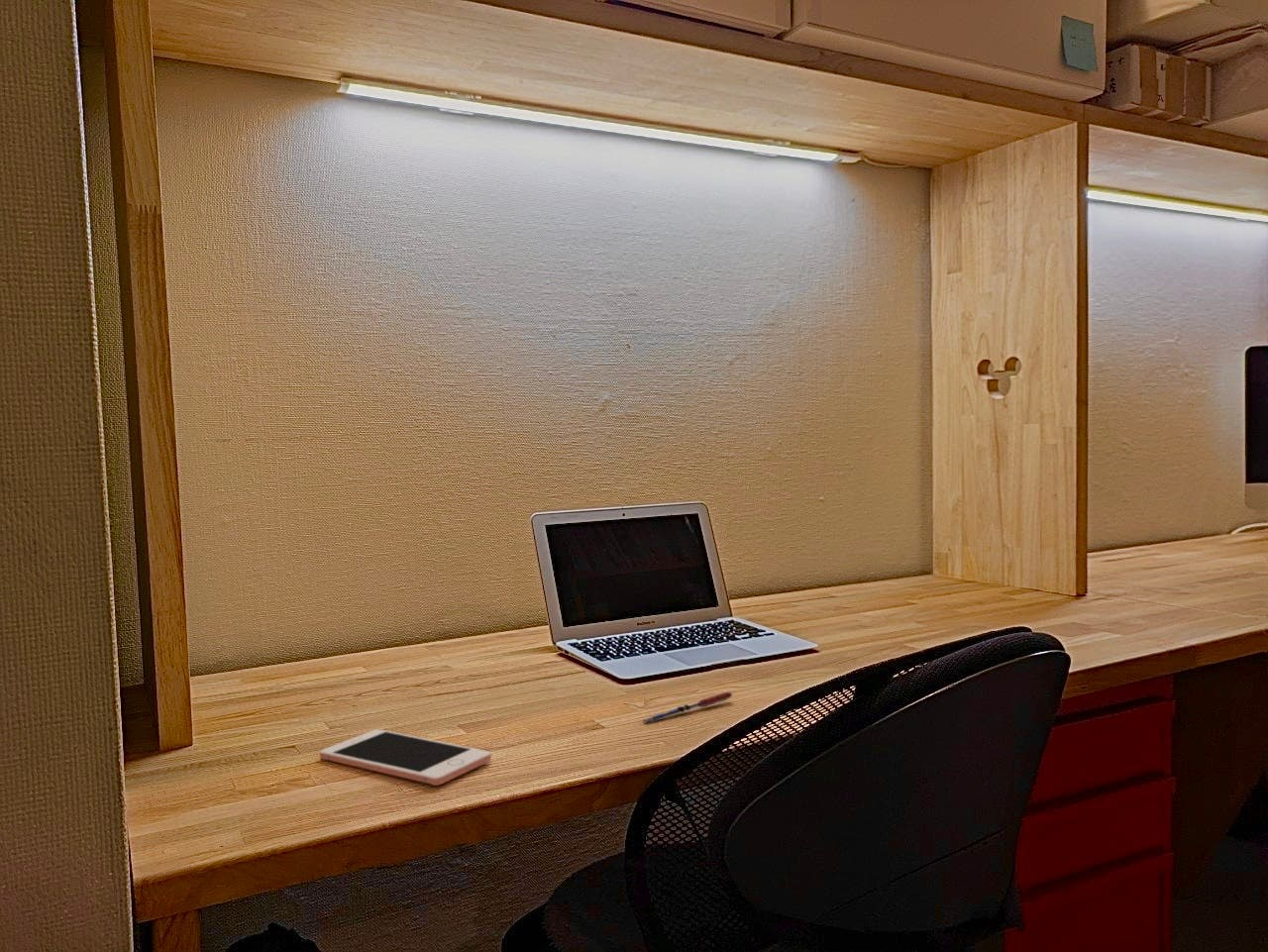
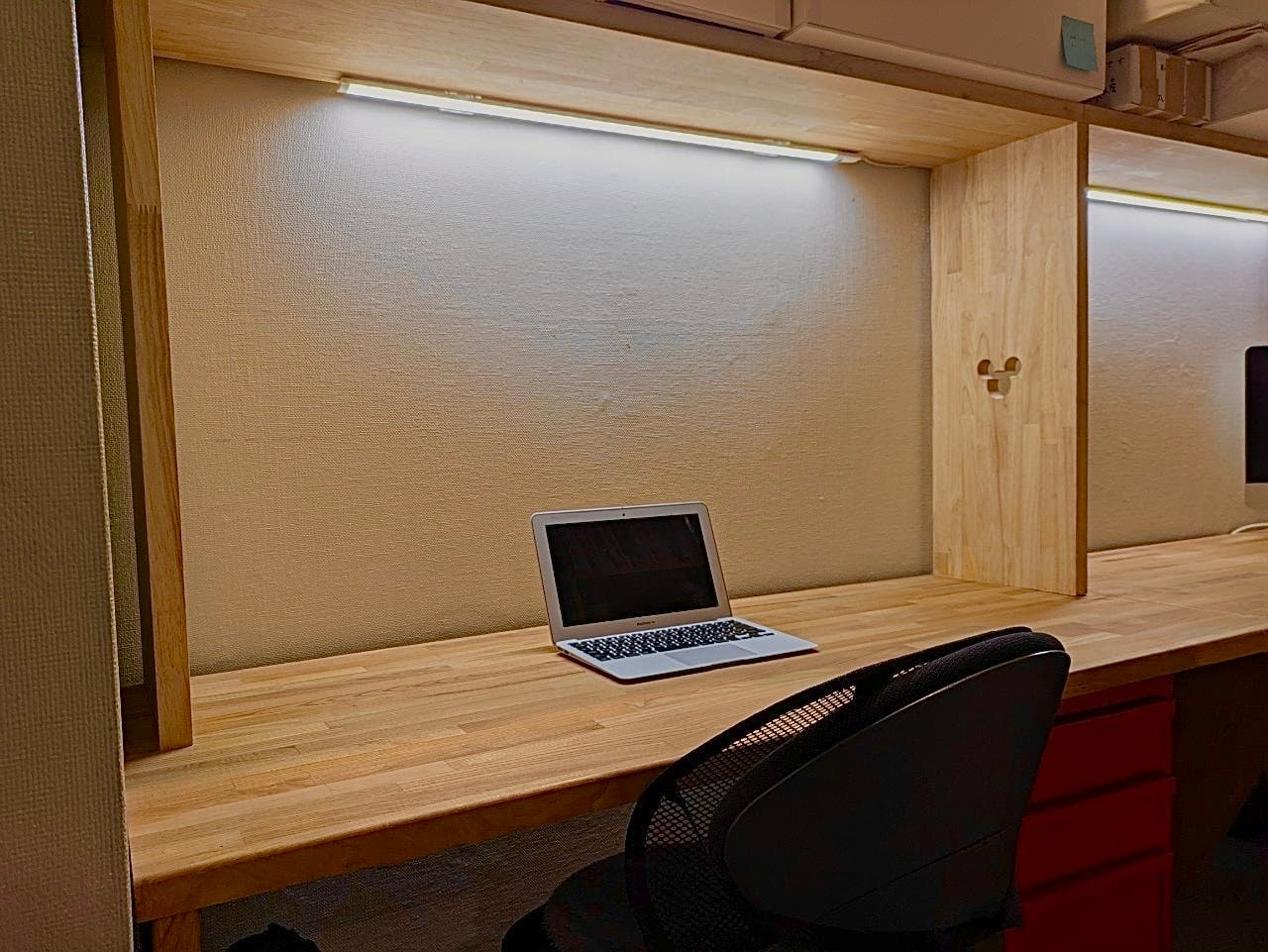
- cell phone [319,728,492,787]
- pen [642,691,734,724]
